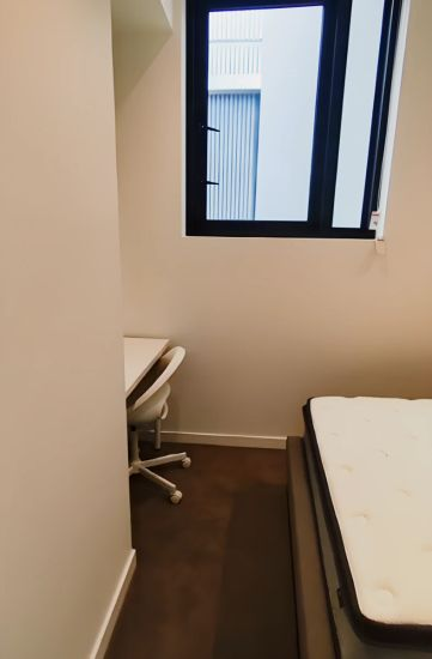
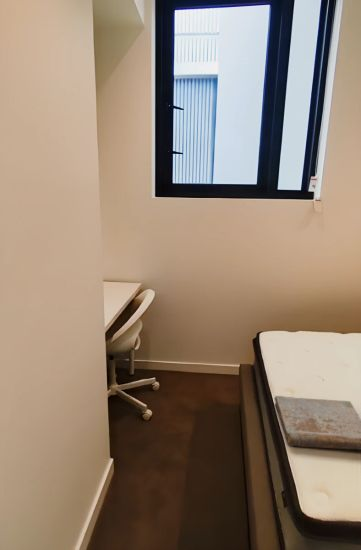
+ book [274,395,361,451]
